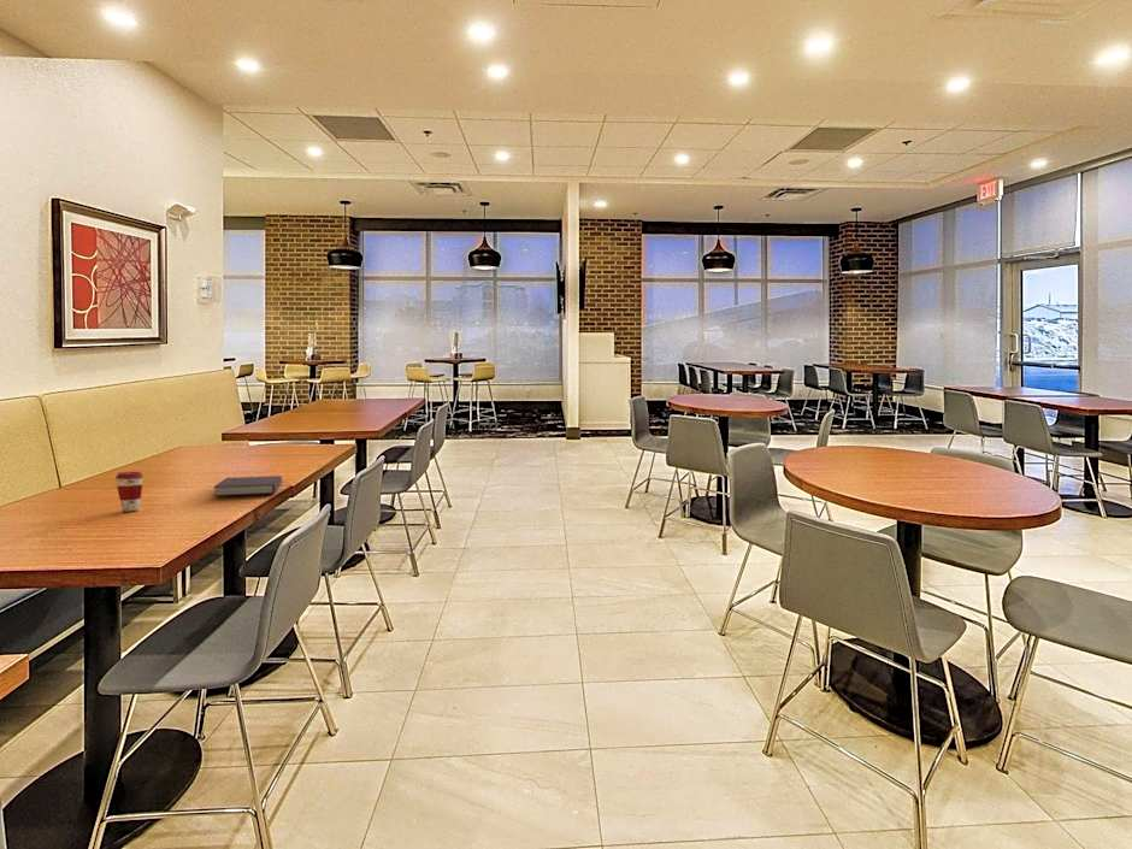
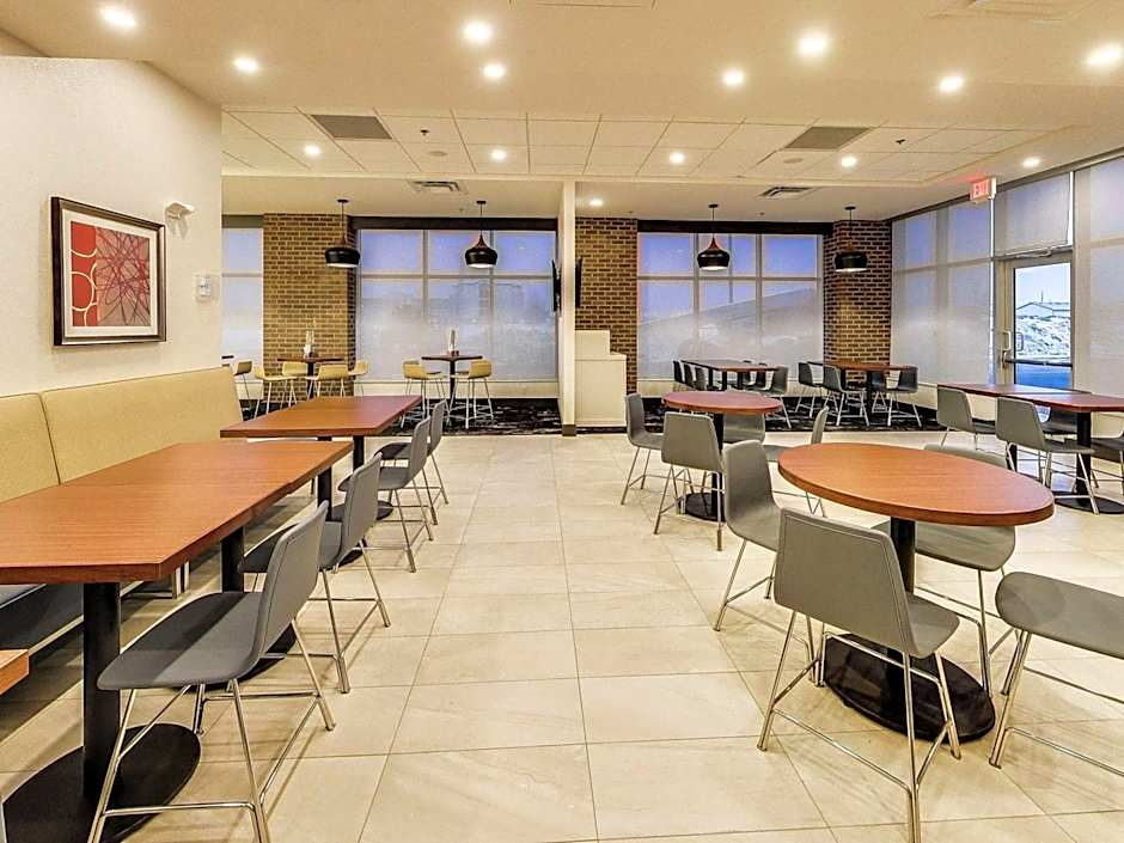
- coffee cup [114,471,145,513]
- notebook [212,474,283,497]
